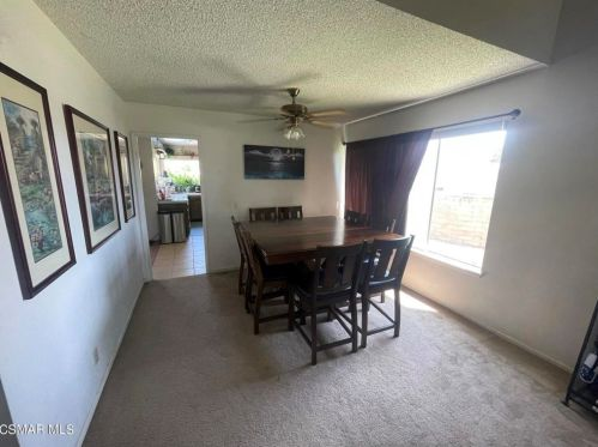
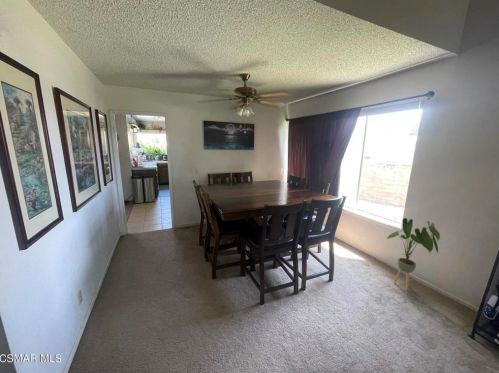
+ house plant [386,217,441,291]
